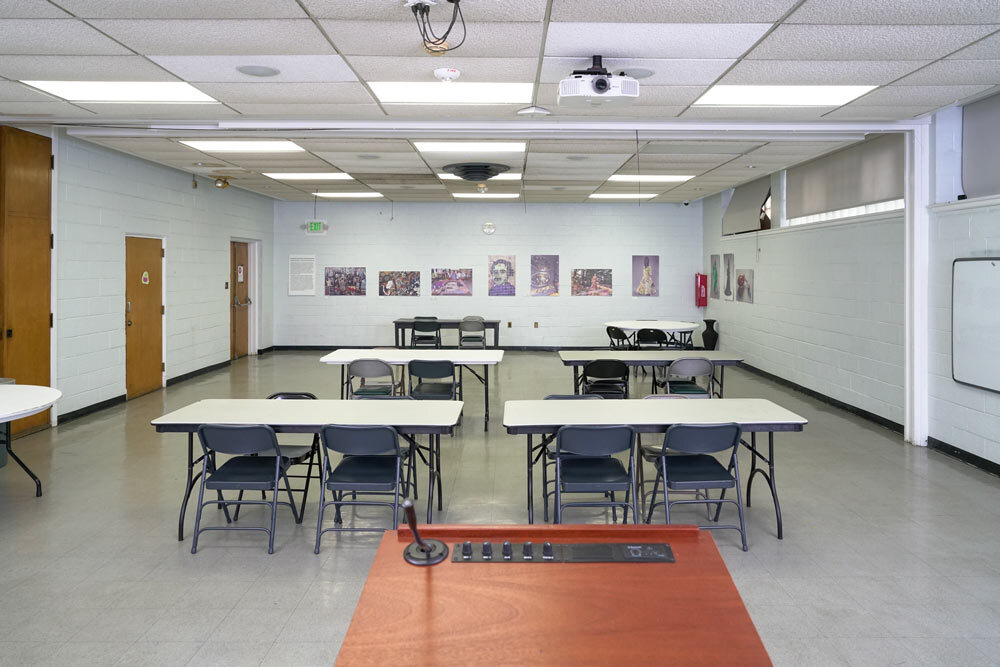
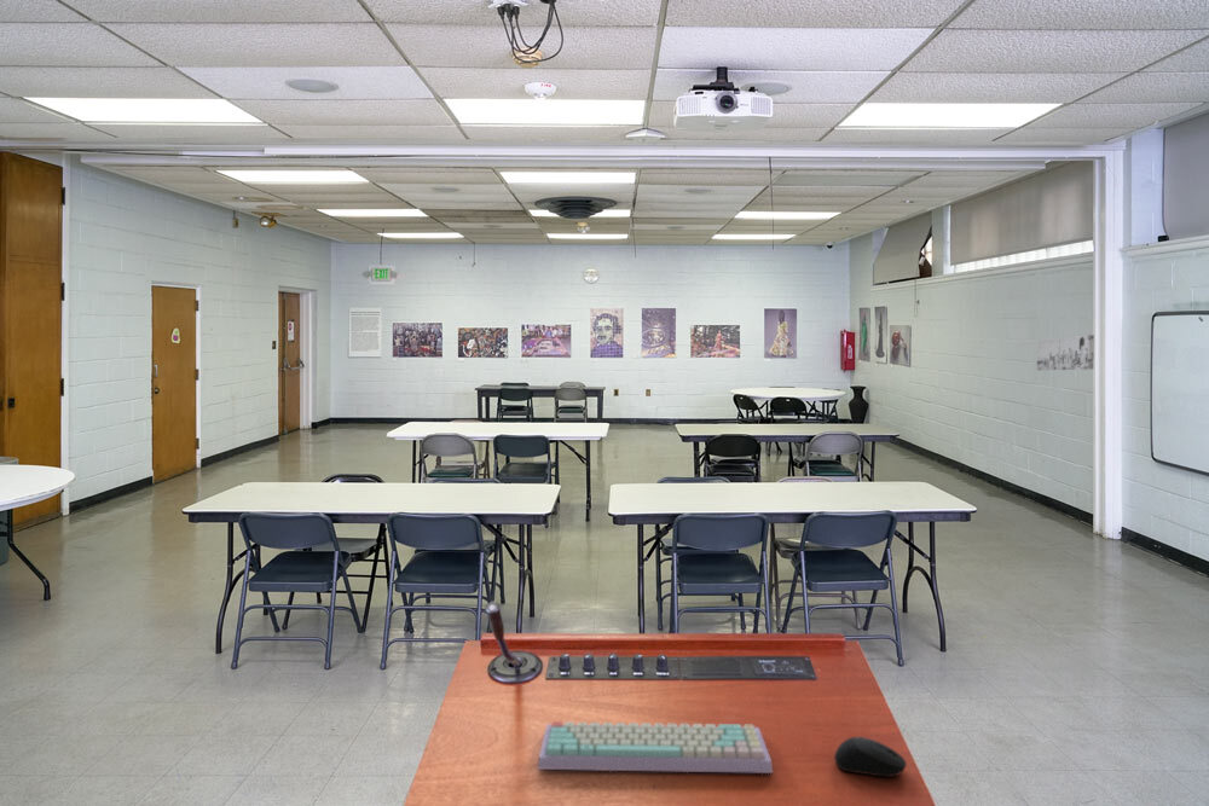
+ wall art [1036,334,1095,371]
+ computer mouse [833,736,908,778]
+ keyboard [537,720,774,775]
